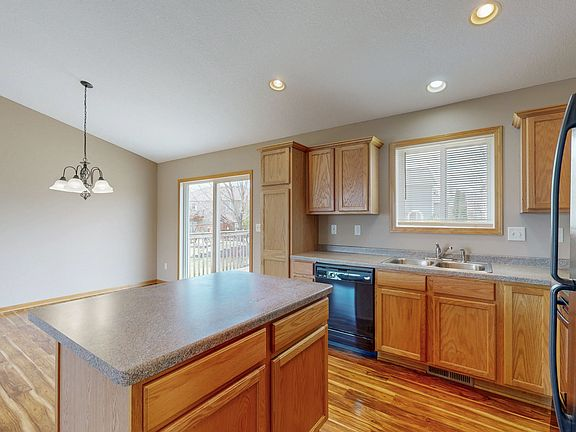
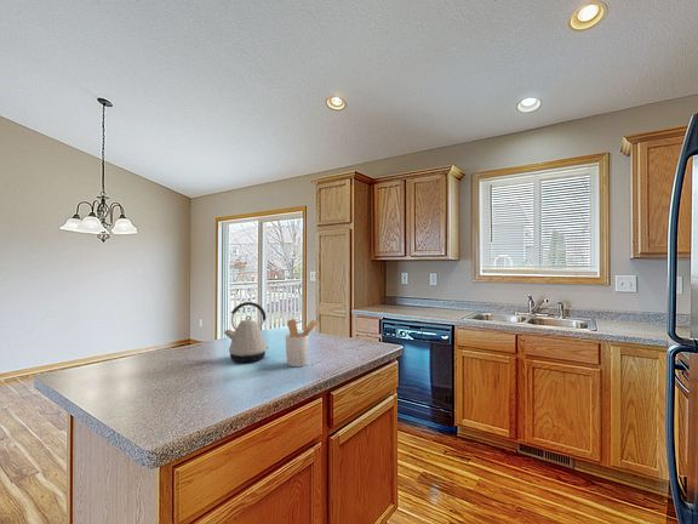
+ utensil holder [284,318,319,368]
+ kettle [223,301,270,364]
